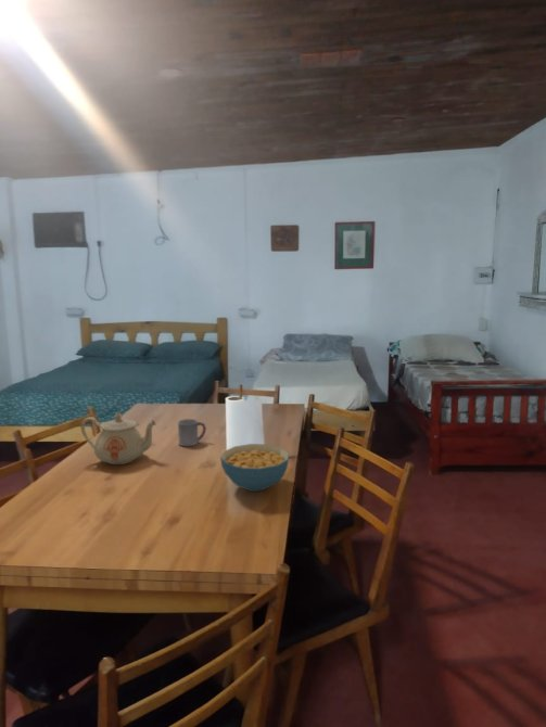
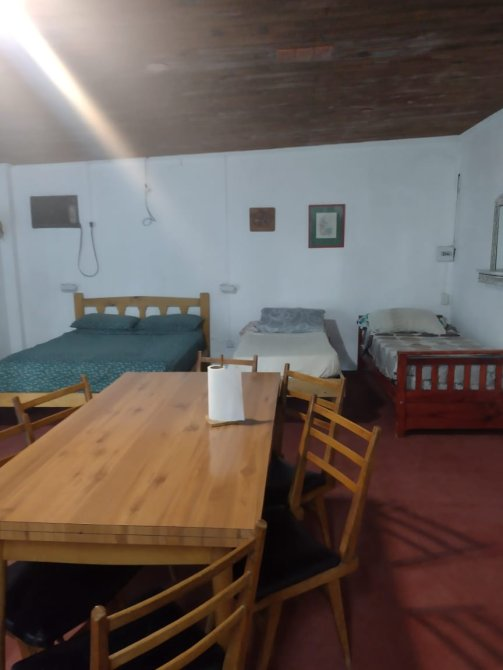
- teapot [80,411,157,465]
- cereal bowl [219,443,290,493]
- cup [177,418,207,447]
